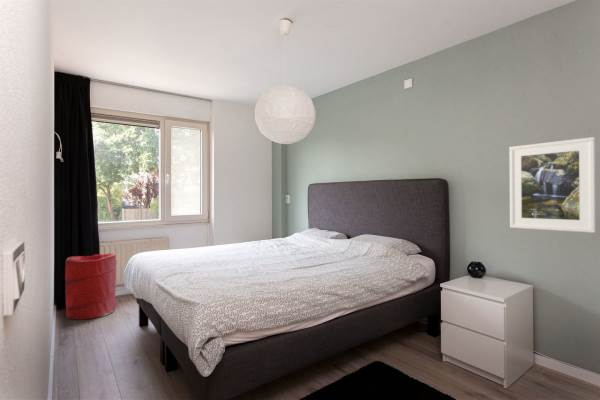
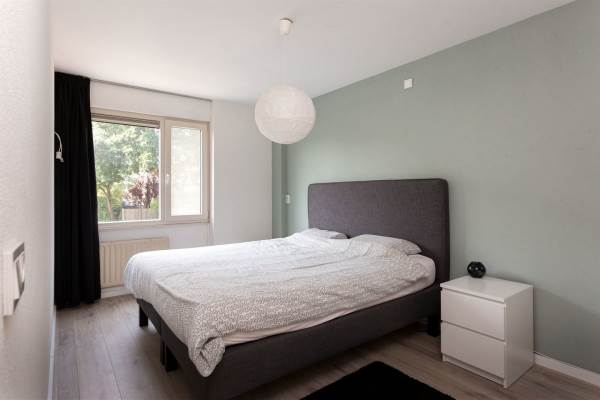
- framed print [508,136,597,234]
- laundry hamper [64,252,118,321]
